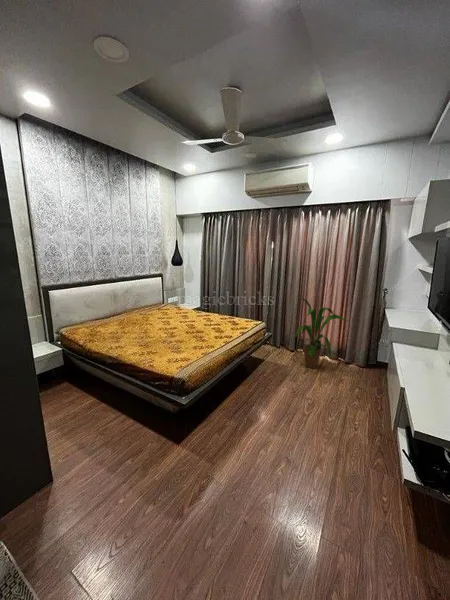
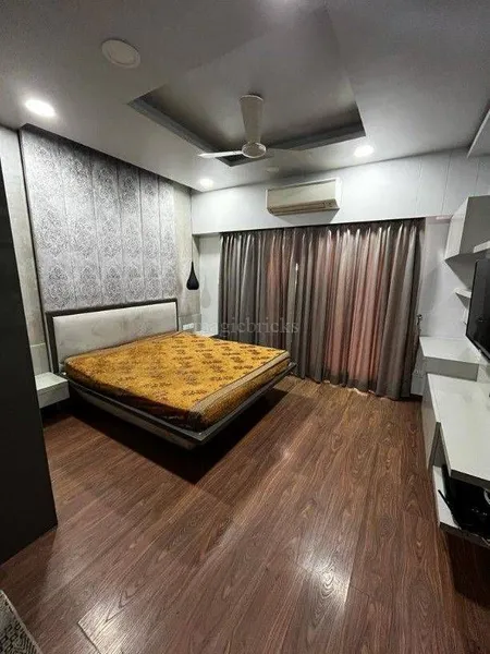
- house plant [294,296,350,370]
